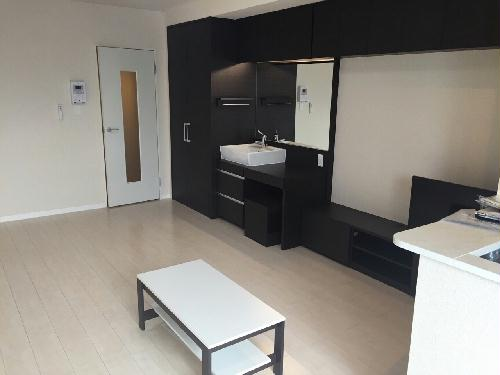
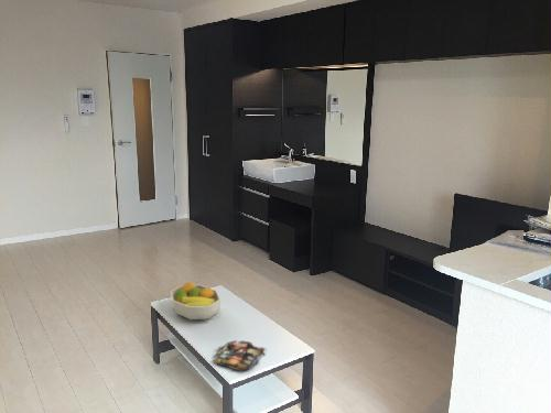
+ fruit bowl [170,281,222,320]
+ magazine [213,339,268,371]
